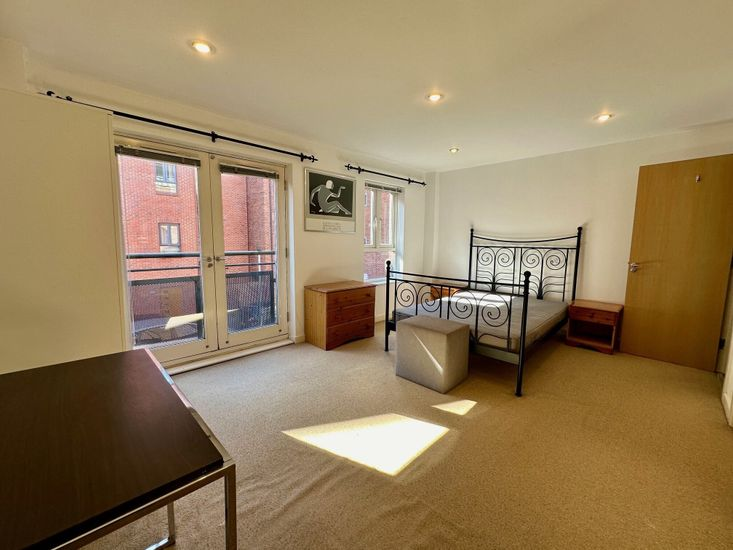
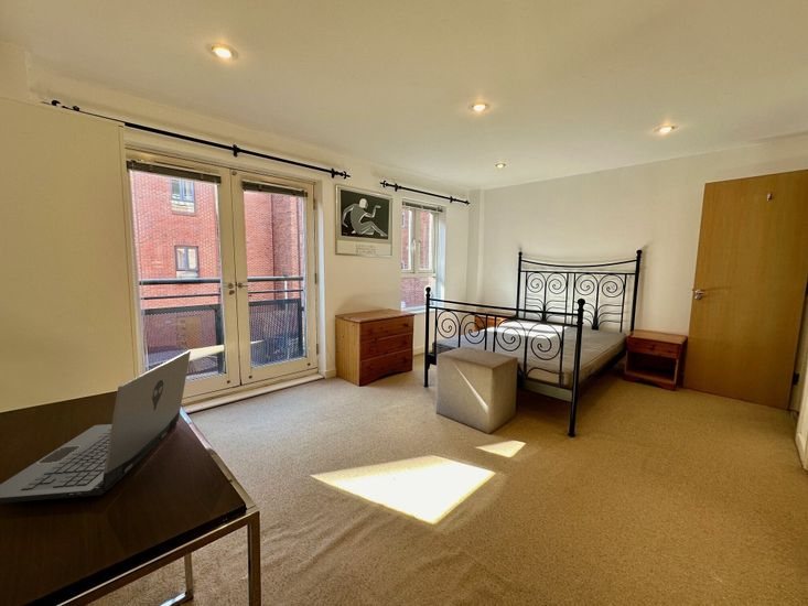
+ laptop [0,349,192,505]
